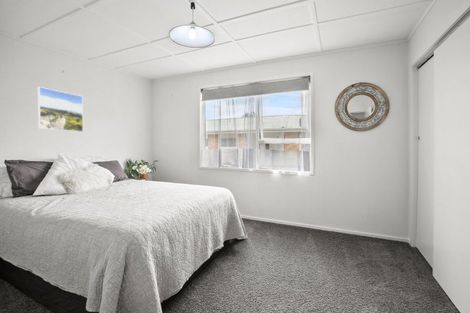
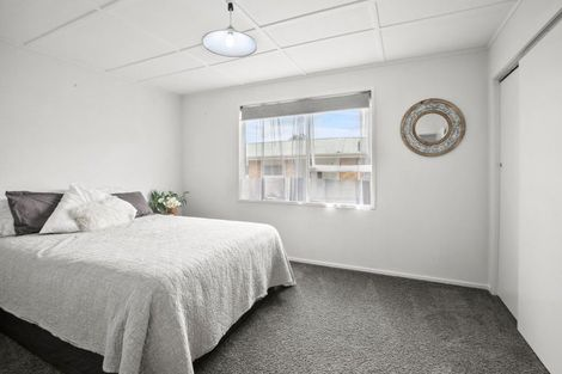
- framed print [37,86,84,133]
